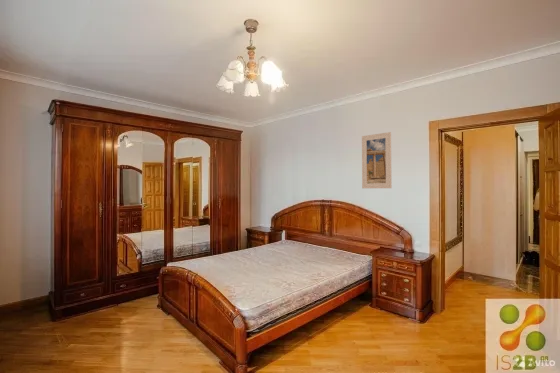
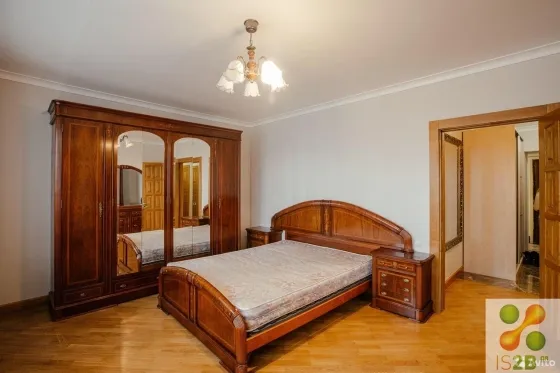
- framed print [361,131,393,189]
